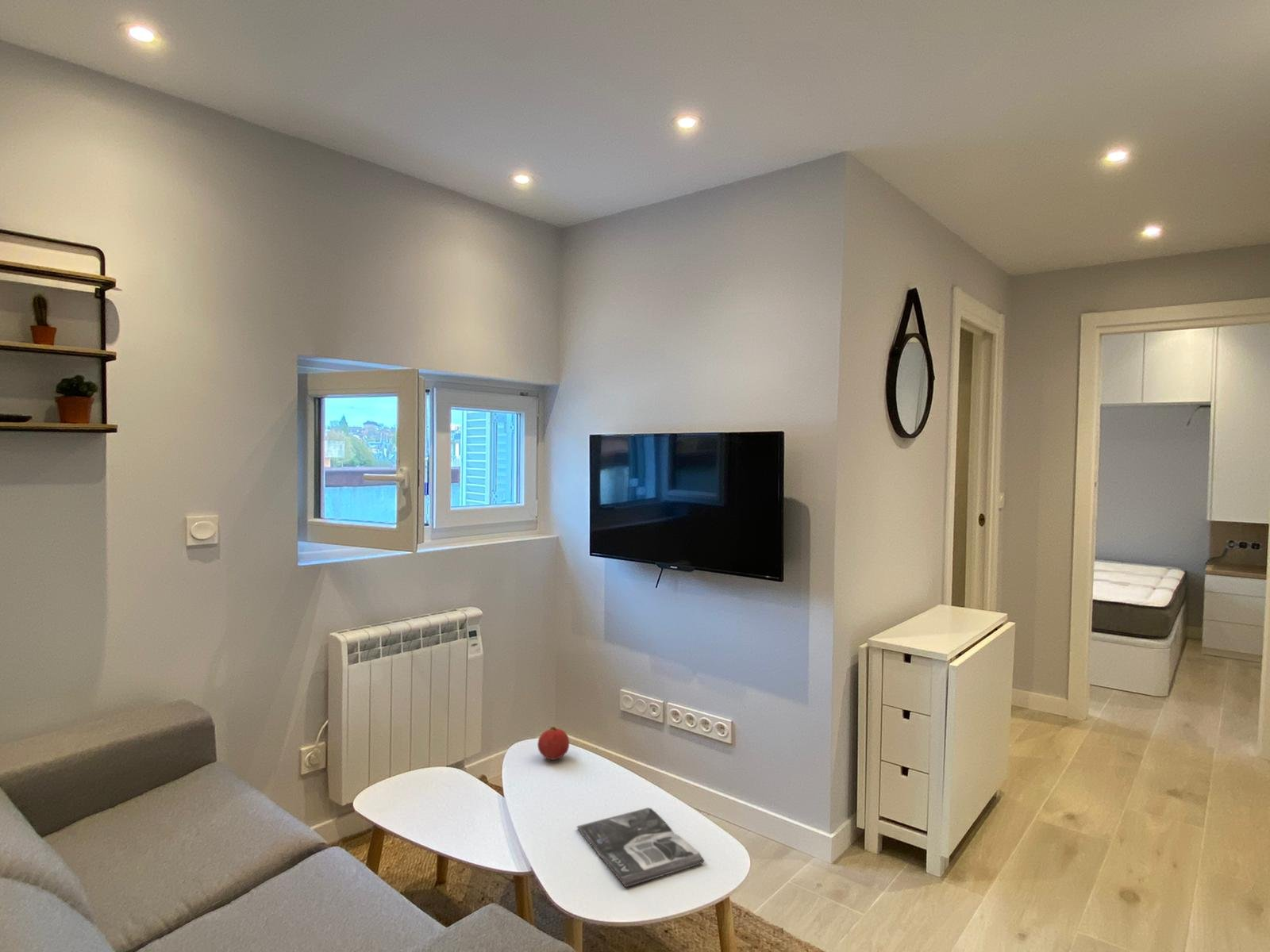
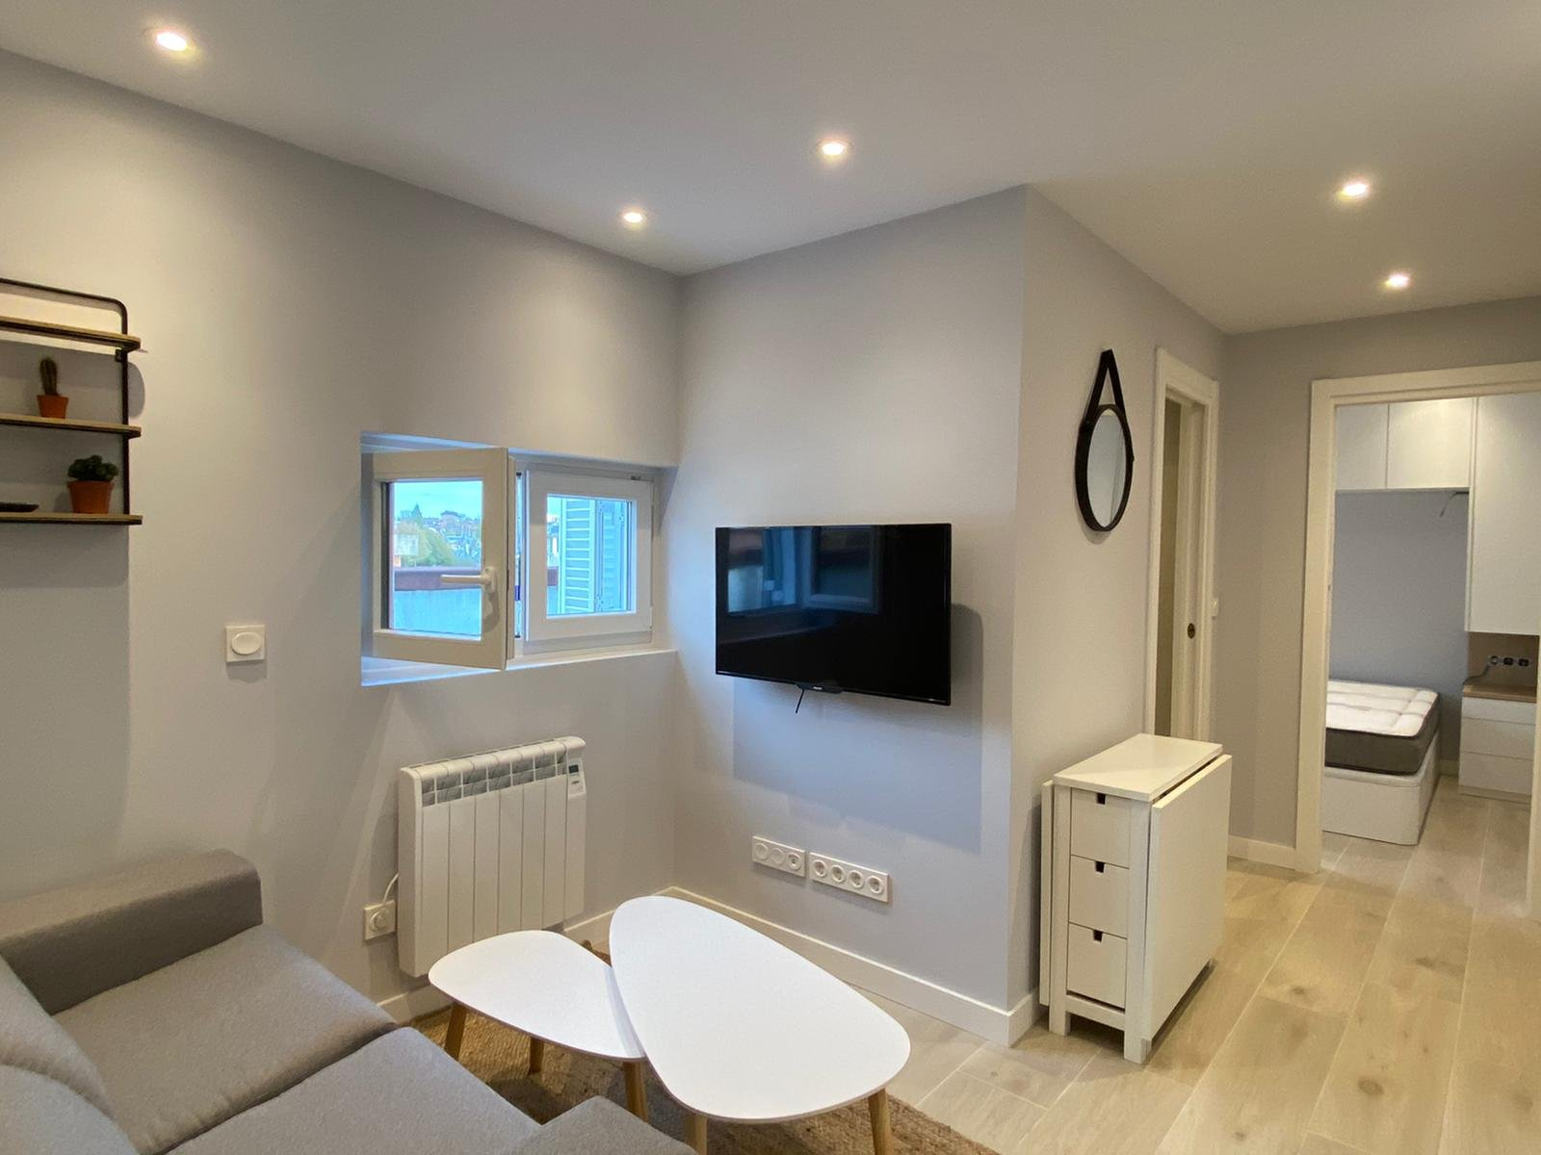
- fruit [537,726,570,761]
- magazine [576,807,705,888]
